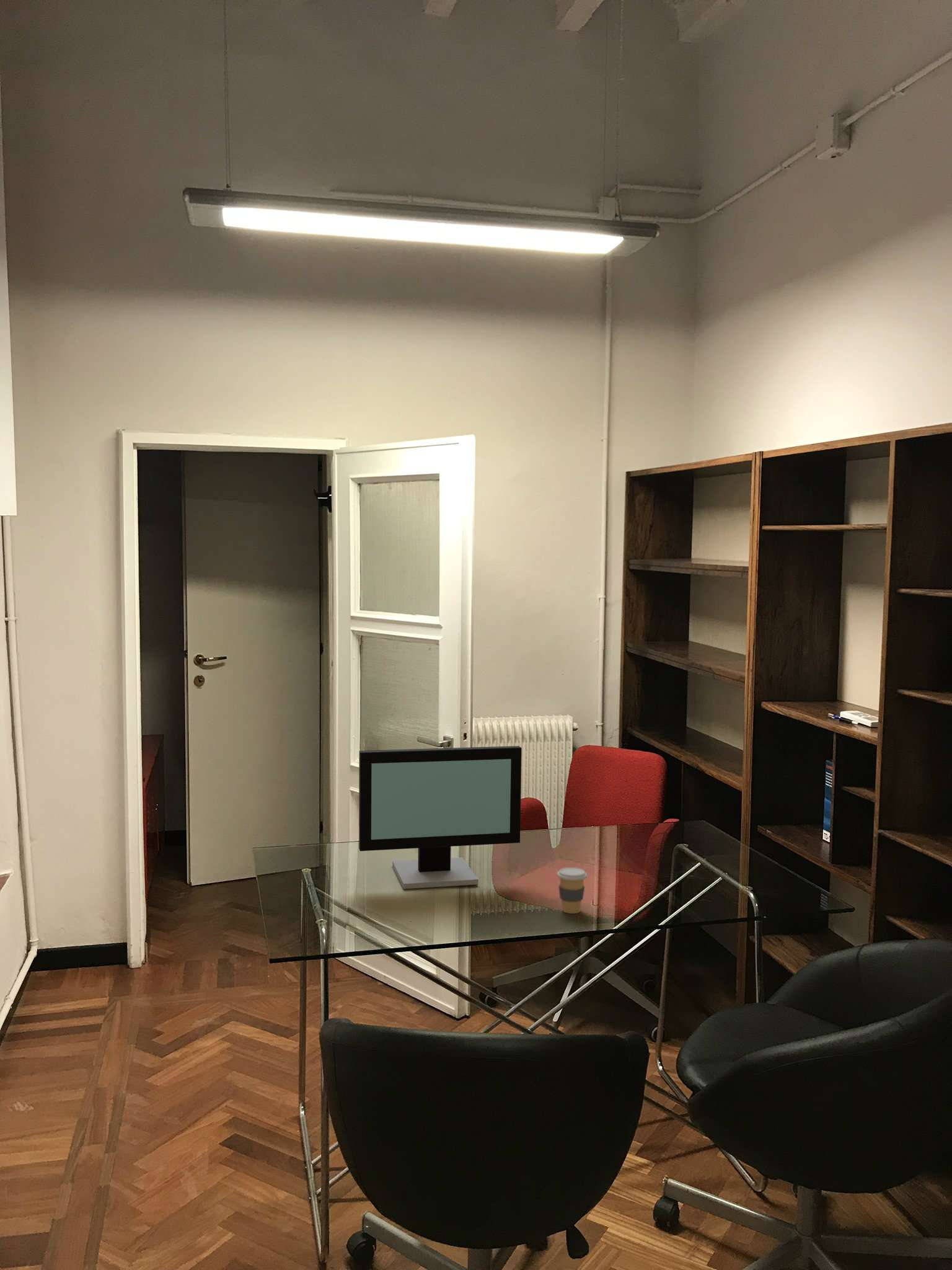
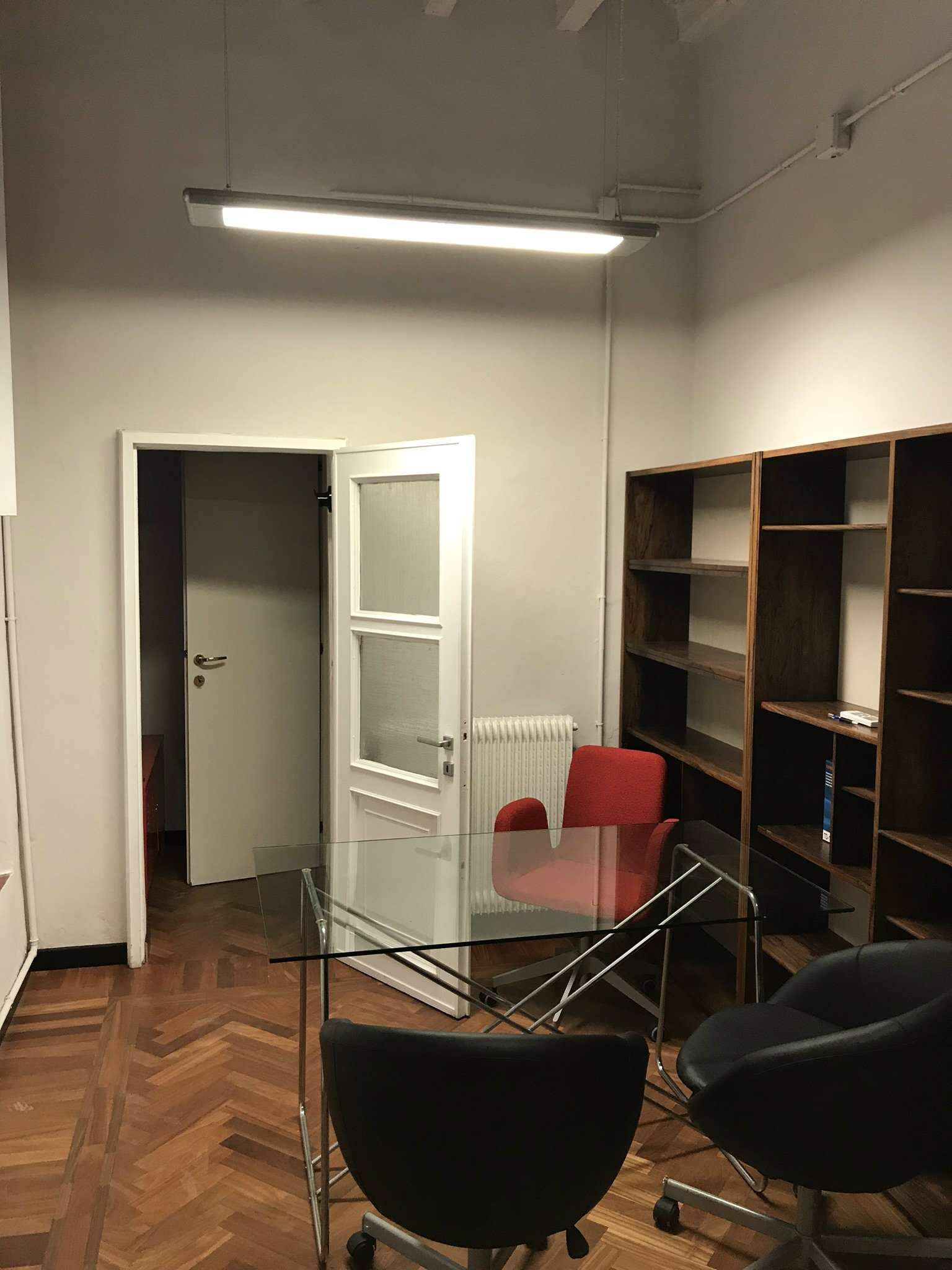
- computer monitor [358,745,522,890]
- coffee cup [557,867,588,914]
